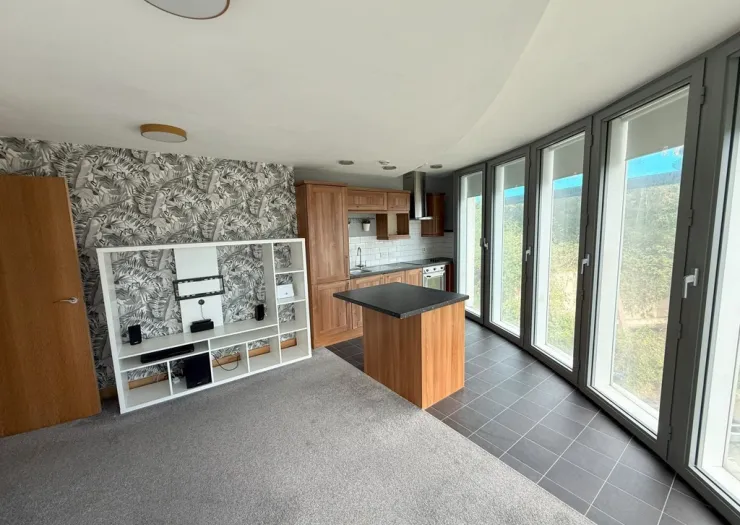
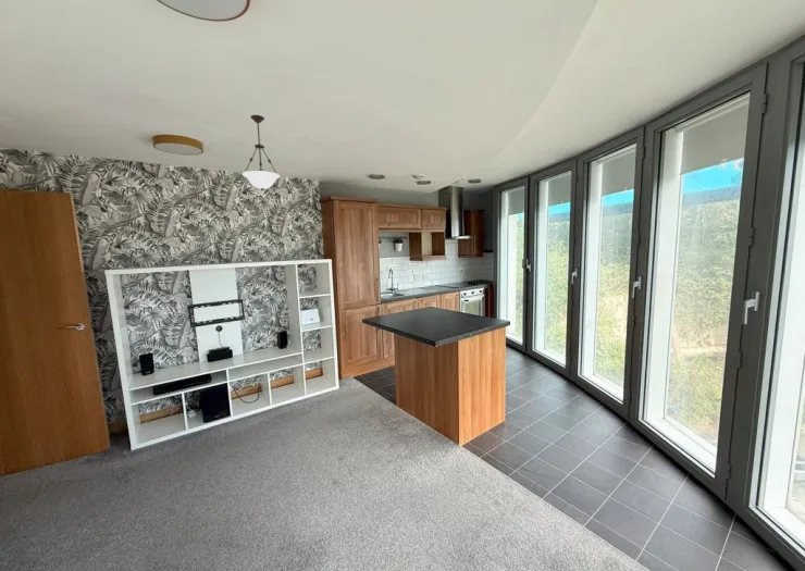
+ pendant light [242,114,281,190]
